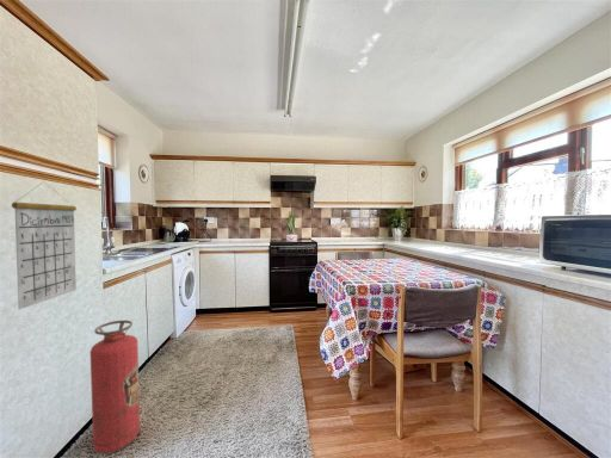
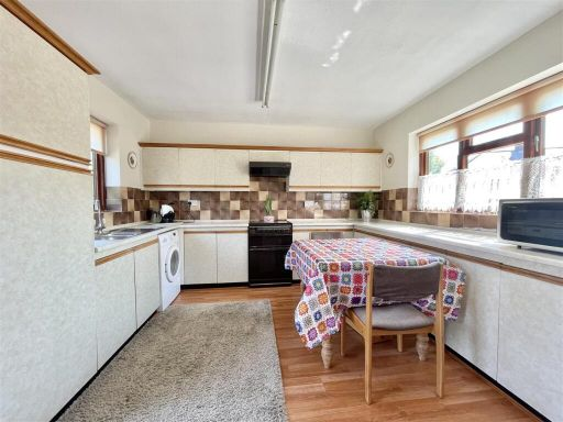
- fire extinguisher [90,320,141,454]
- calendar [11,180,78,310]
